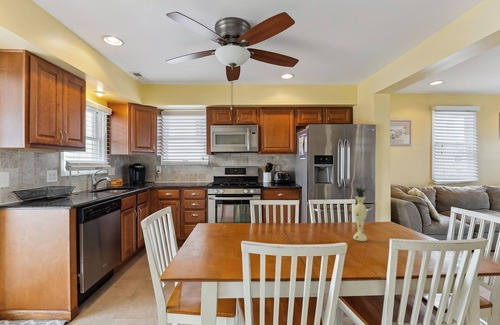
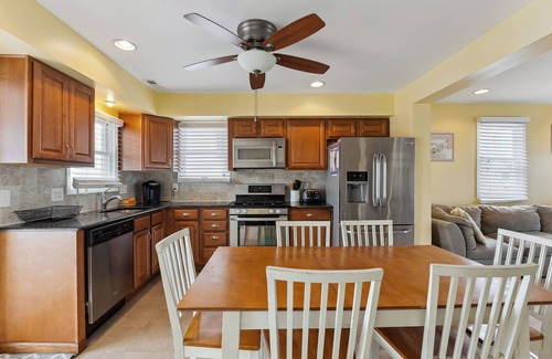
- vase [348,184,372,242]
